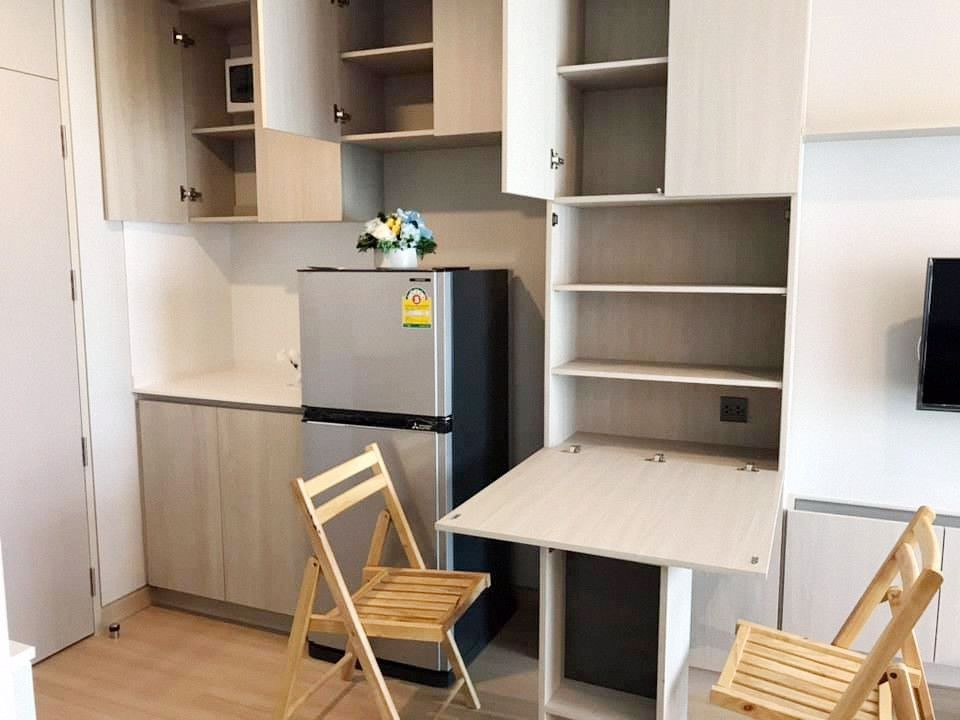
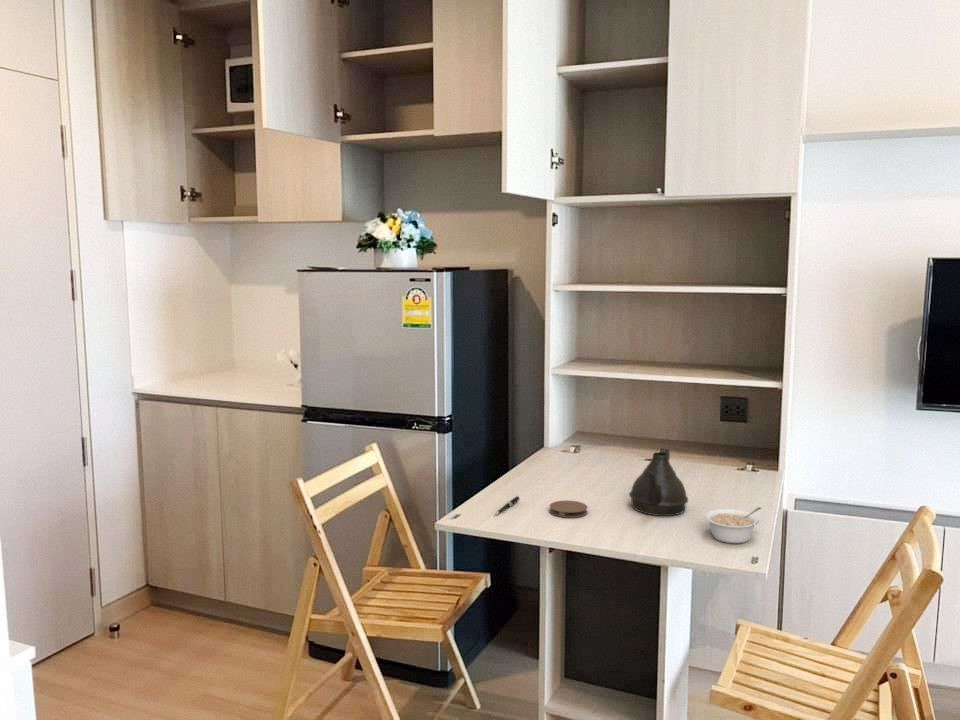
+ legume [704,506,763,544]
+ teapot [628,447,689,517]
+ pen [494,495,521,516]
+ coaster [548,499,589,519]
